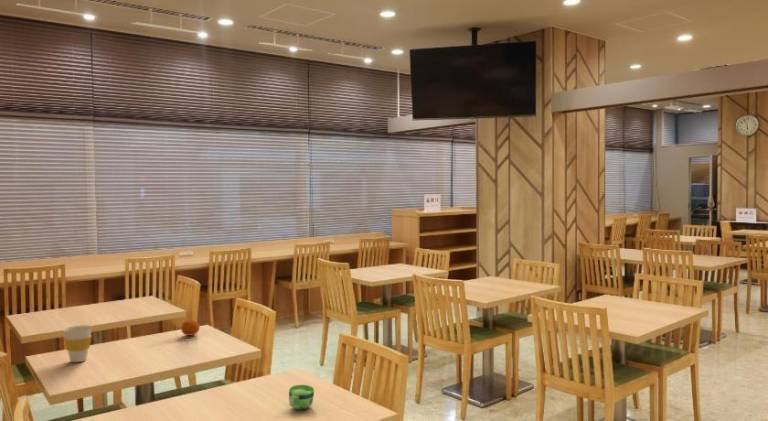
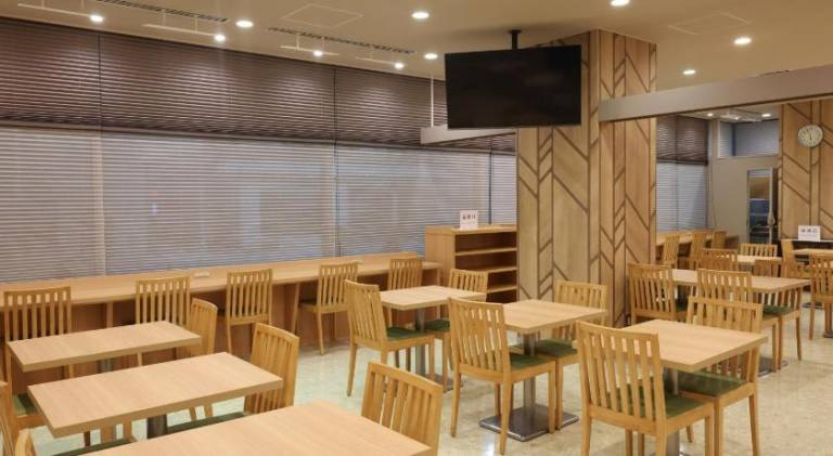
- cup [288,384,315,410]
- fruit [180,319,201,337]
- cup [62,324,93,363]
